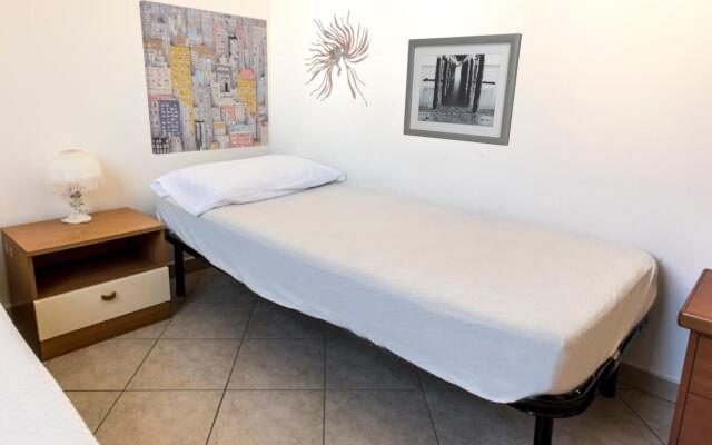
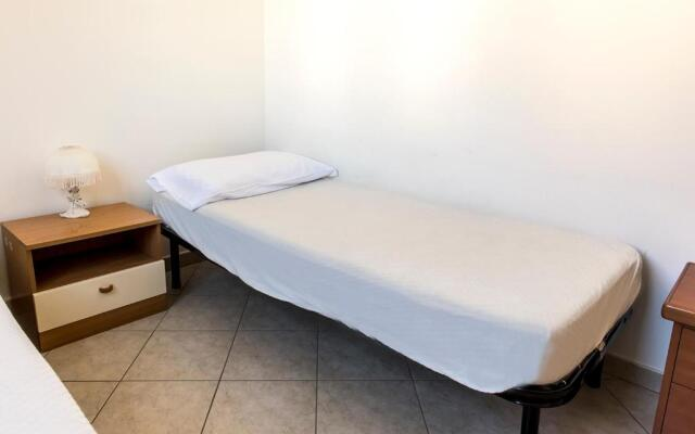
- wall sculpture [304,9,372,107]
- wall art [402,32,523,147]
- wall art [138,0,270,156]
